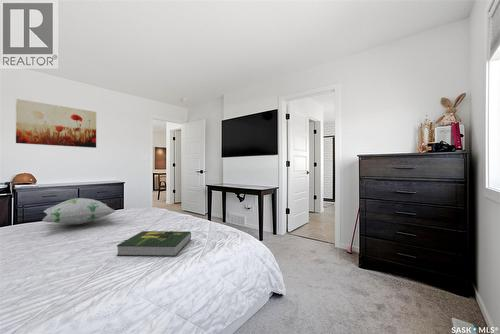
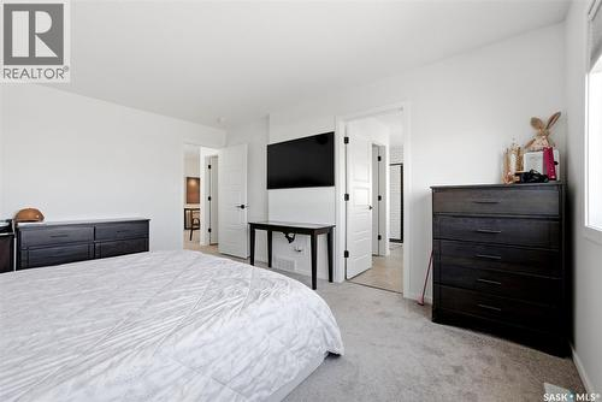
- wall art [15,98,97,149]
- book [116,230,192,257]
- decorative pillow [42,197,117,226]
